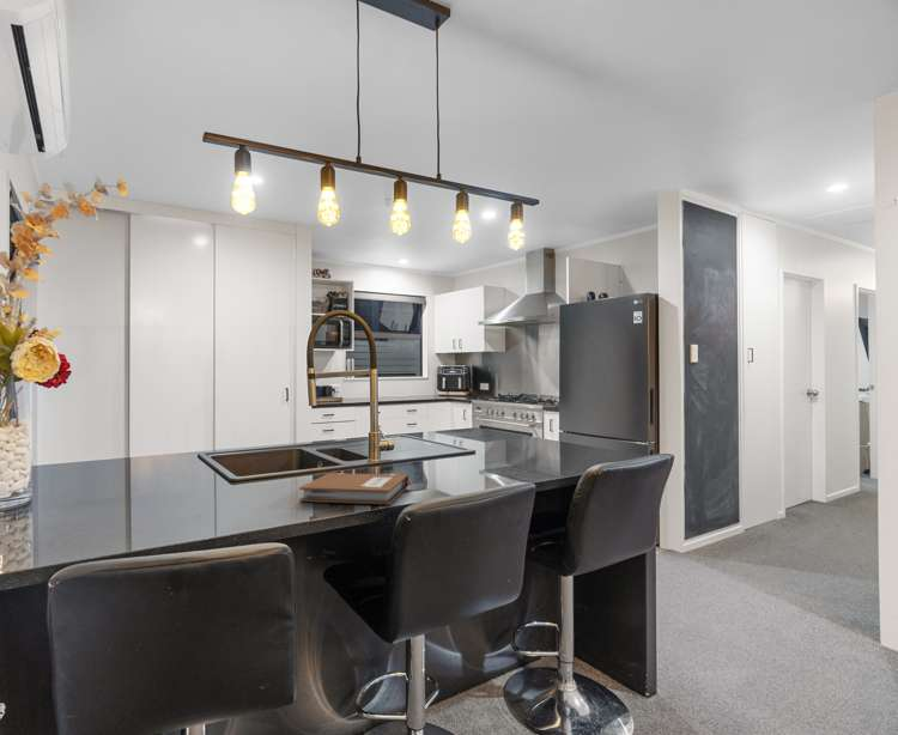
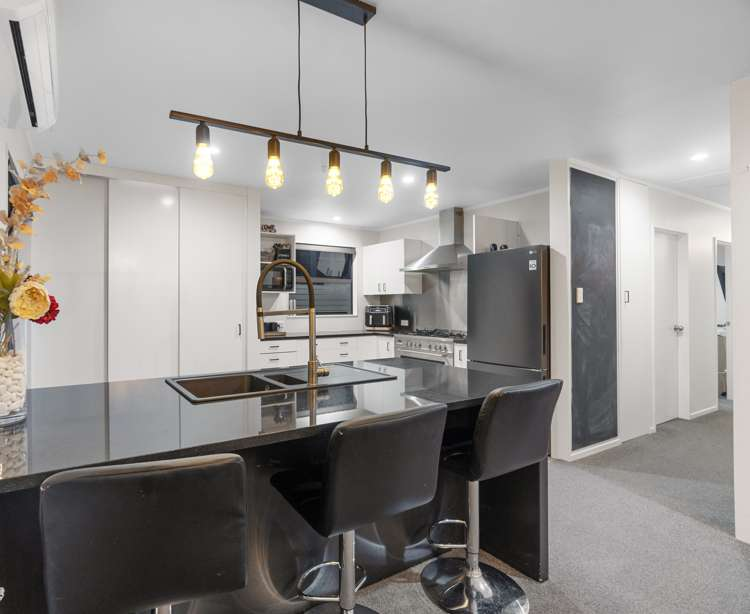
- notebook [298,472,413,505]
